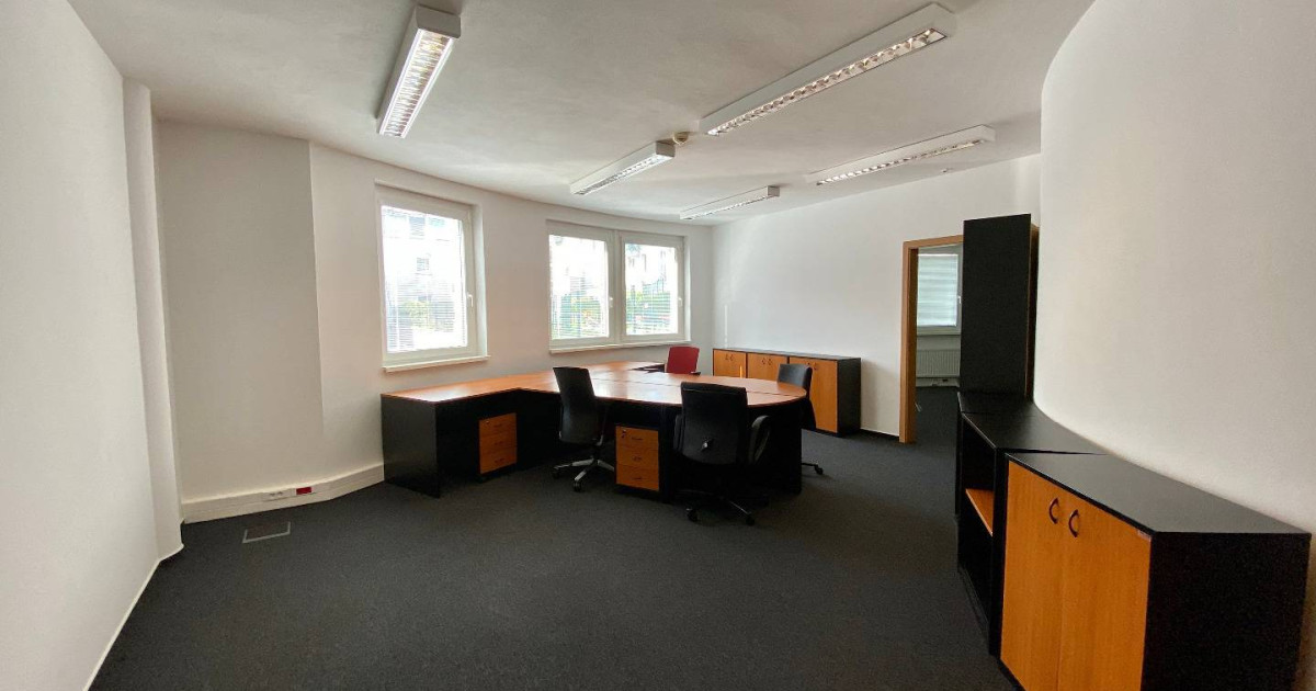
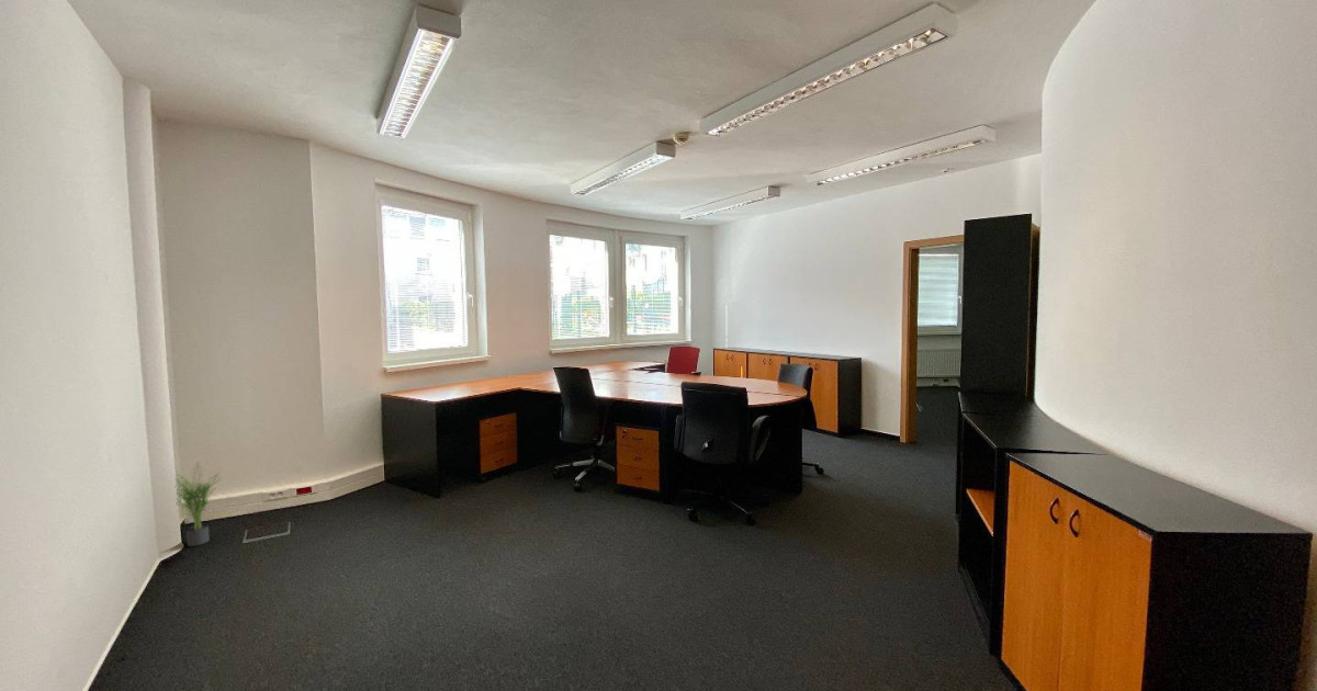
+ potted plant [176,461,226,547]
